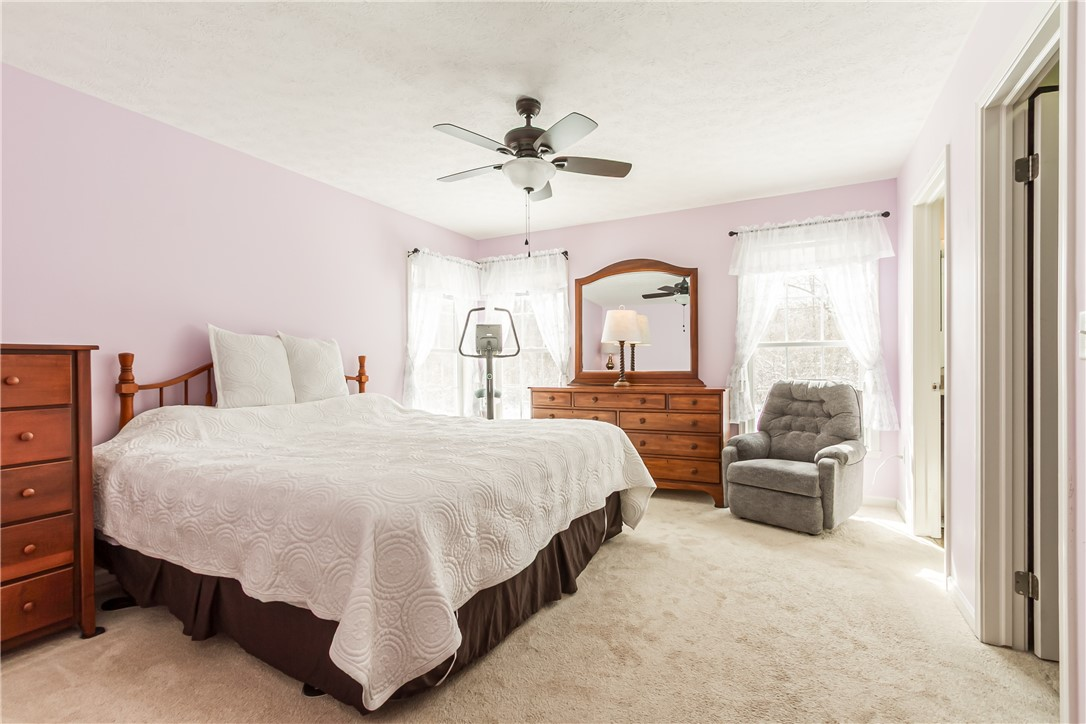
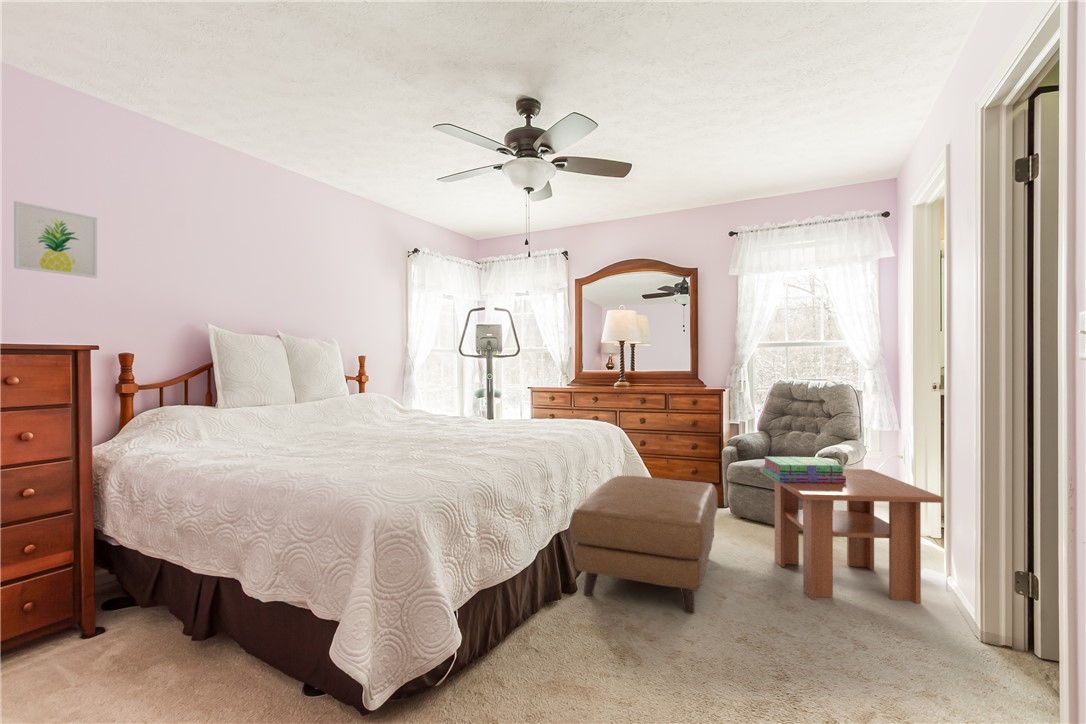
+ wall art [13,200,98,279]
+ coffee table [759,467,944,605]
+ ottoman [569,474,719,615]
+ stack of books [760,456,846,483]
